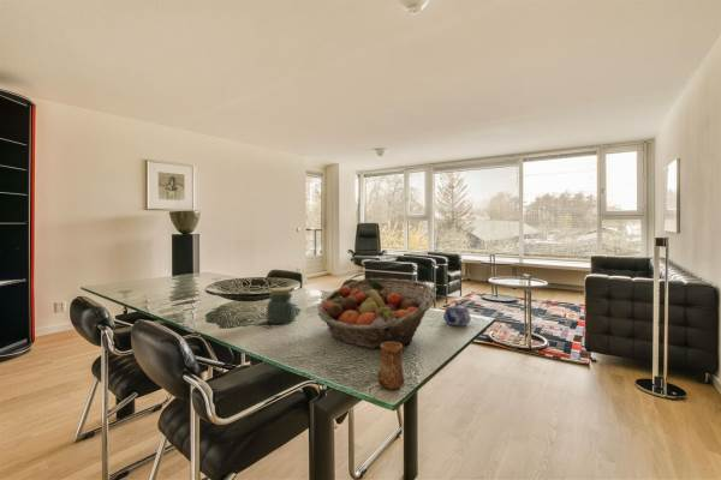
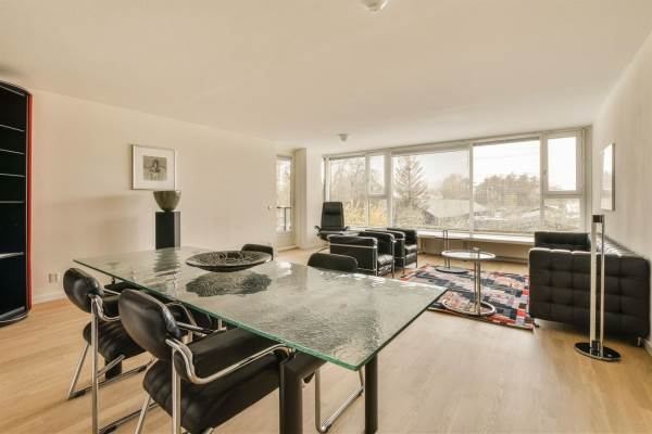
- fruit basket [316,277,436,349]
- cup [376,342,406,391]
- jar [266,287,296,325]
- teapot [442,300,472,326]
